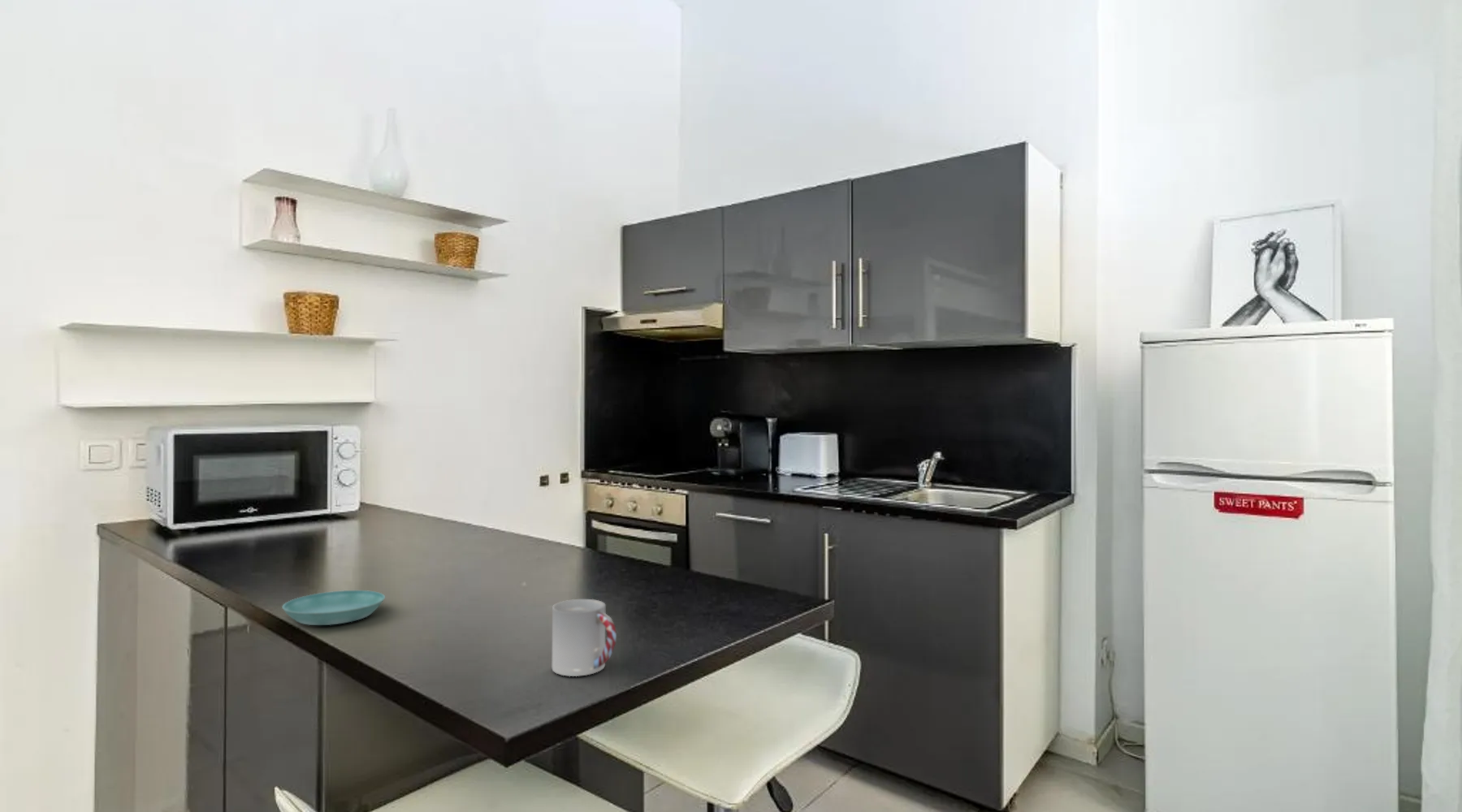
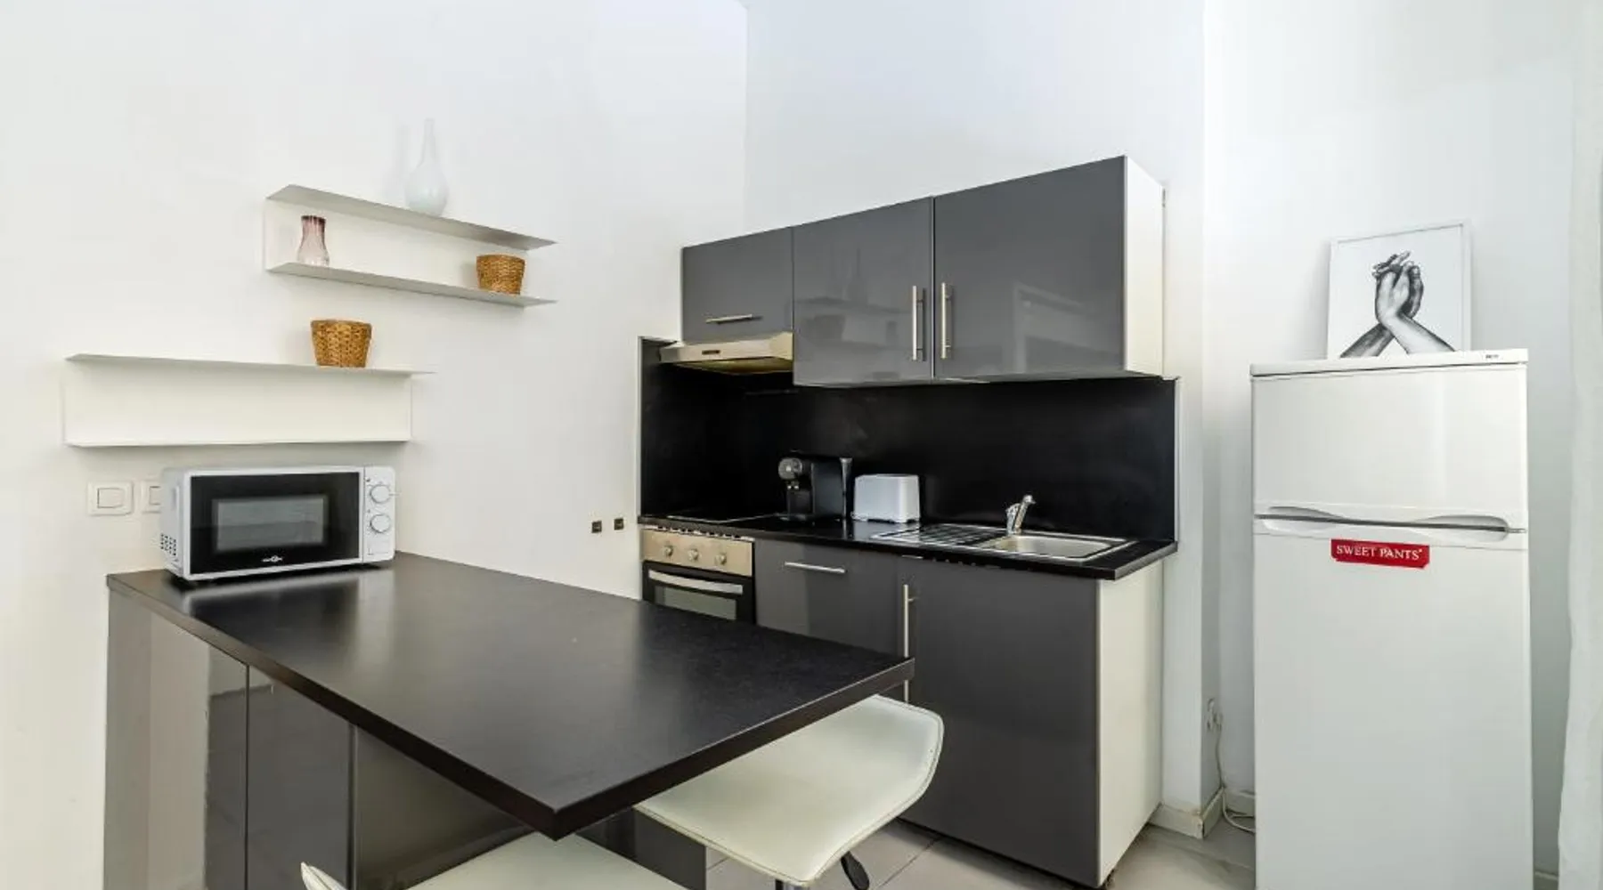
- saucer [281,590,386,626]
- cup [551,598,617,677]
